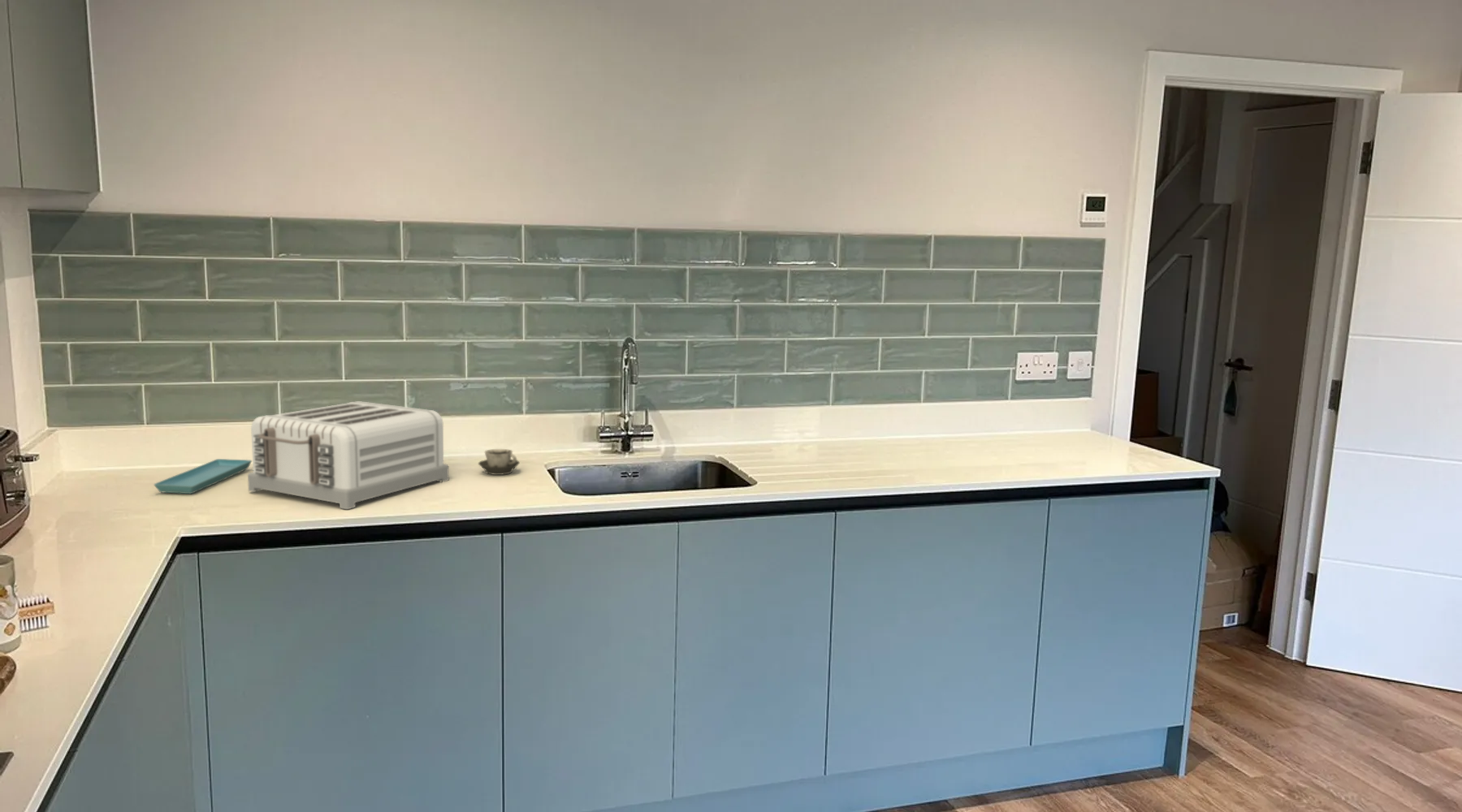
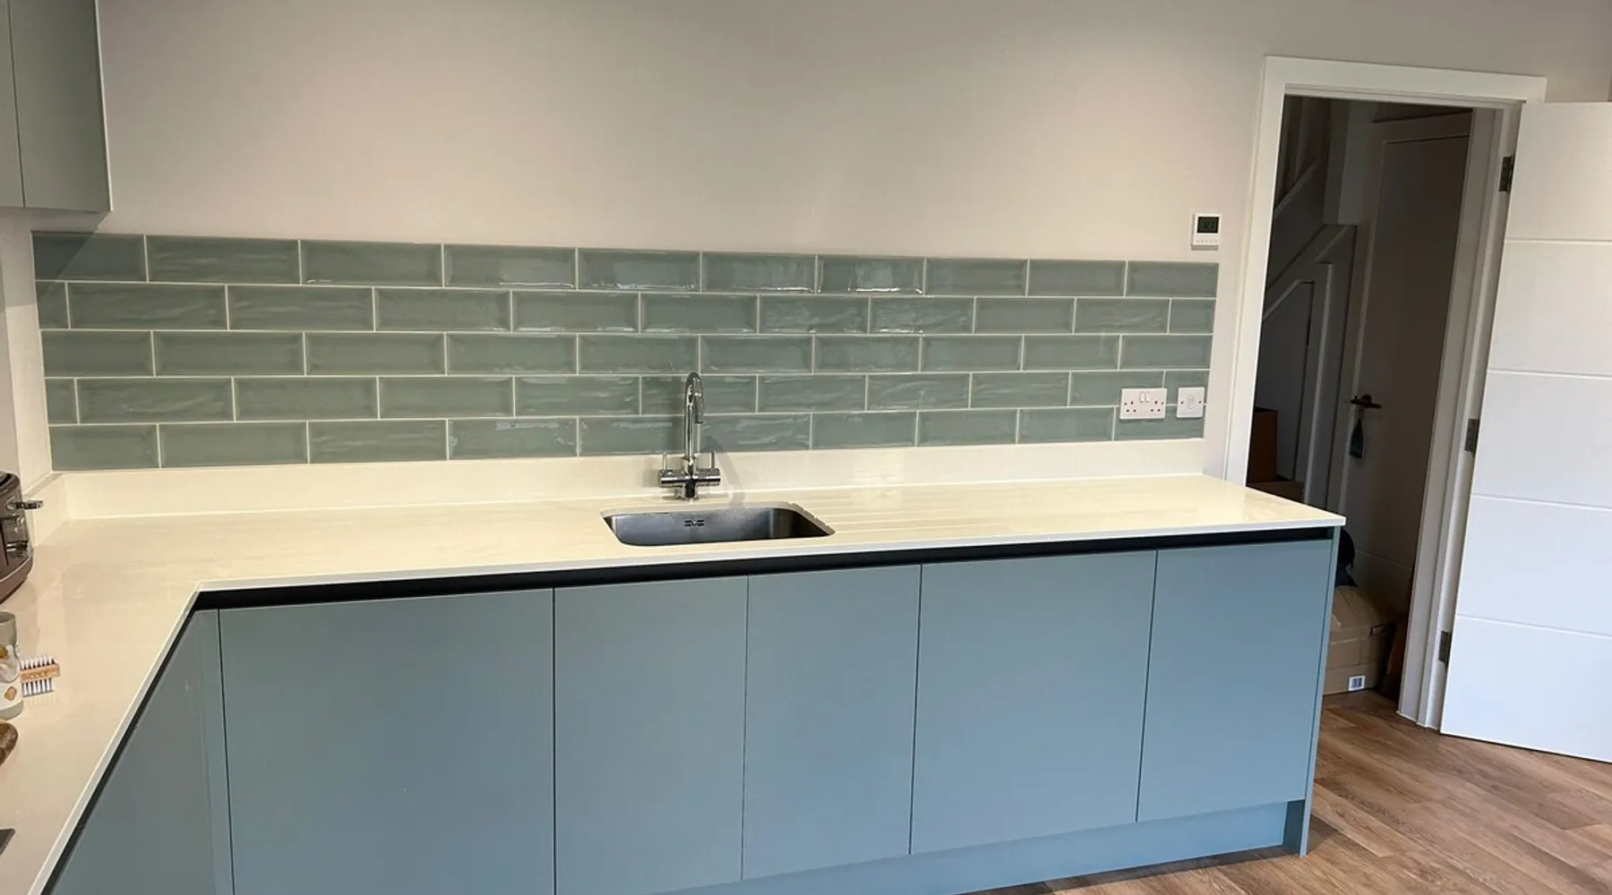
- saucer [153,458,253,495]
- cup [478,448,521,476]
- toaster [247,400,450,510]
